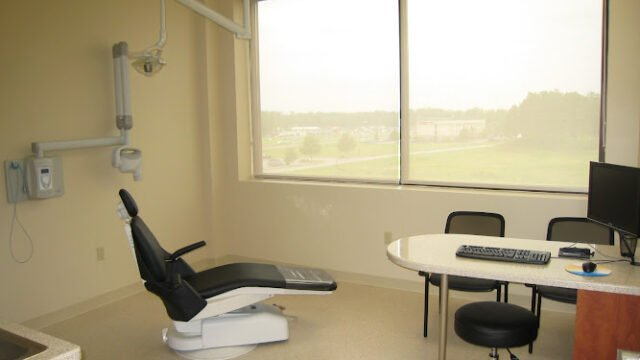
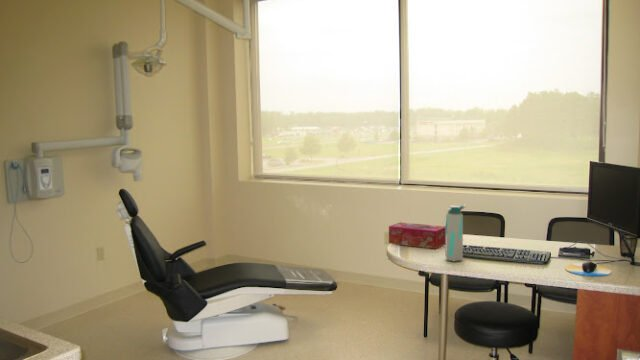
+ water bottle [444,204,467,262]
+ tissue box [388,221,446,250]
